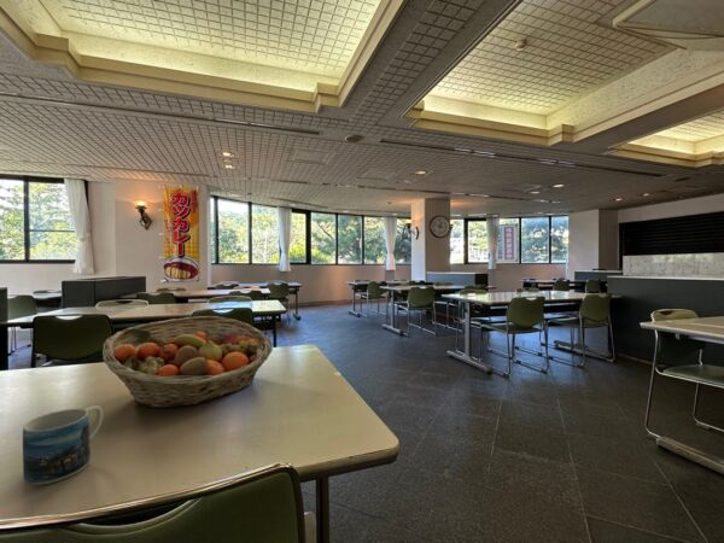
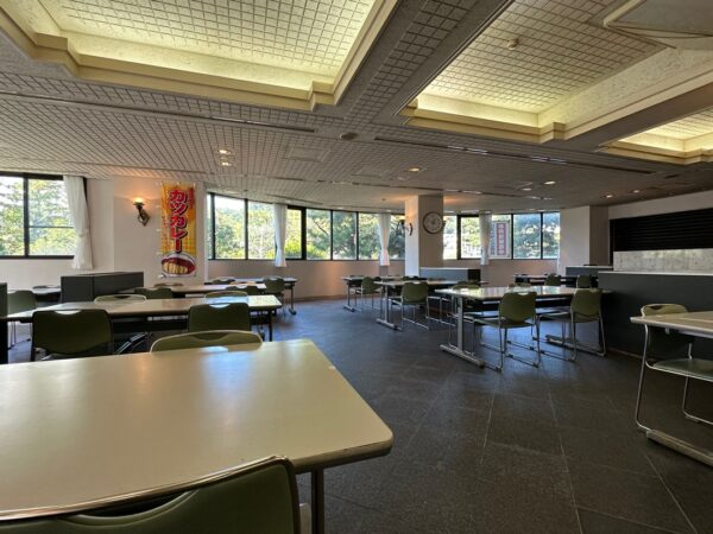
- mug [22,404,104,486]
- fruit basket [101,315,274,410]
